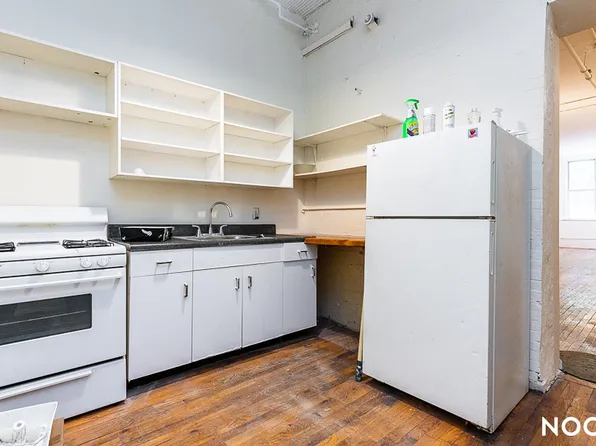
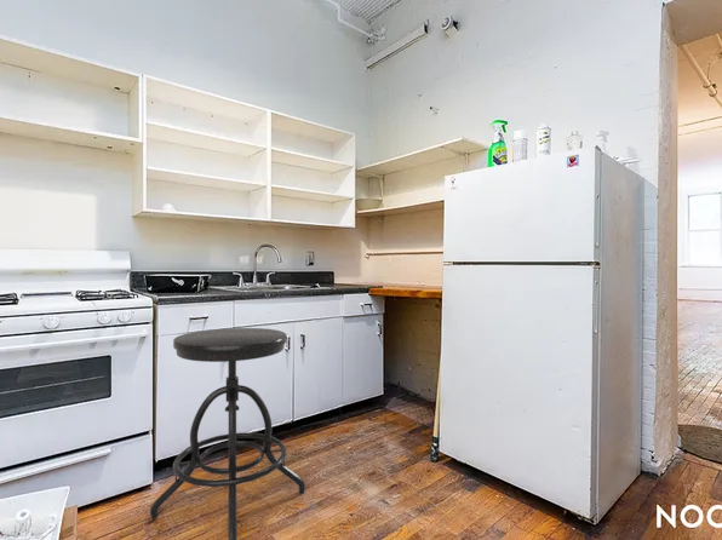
+ stool [149,327,306,540]
